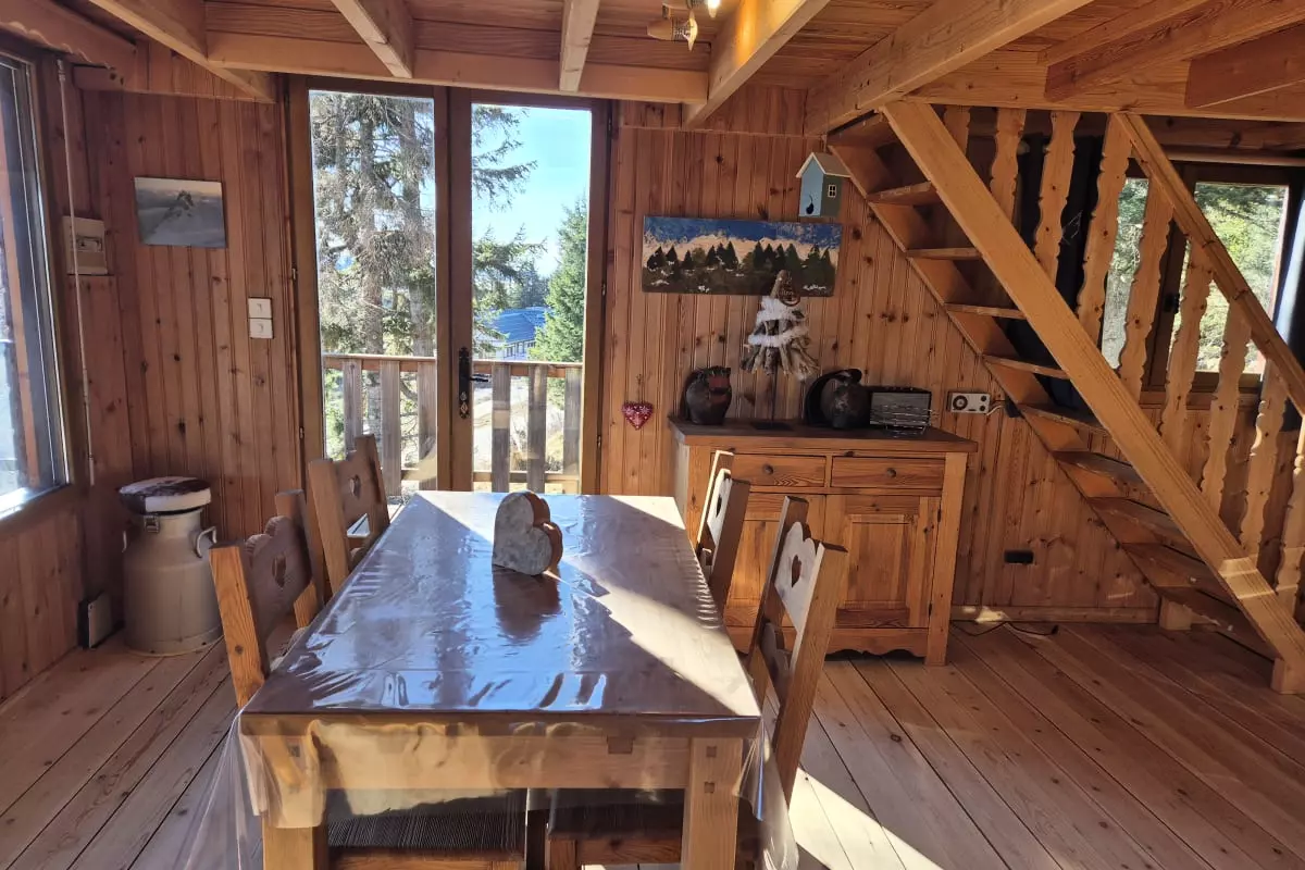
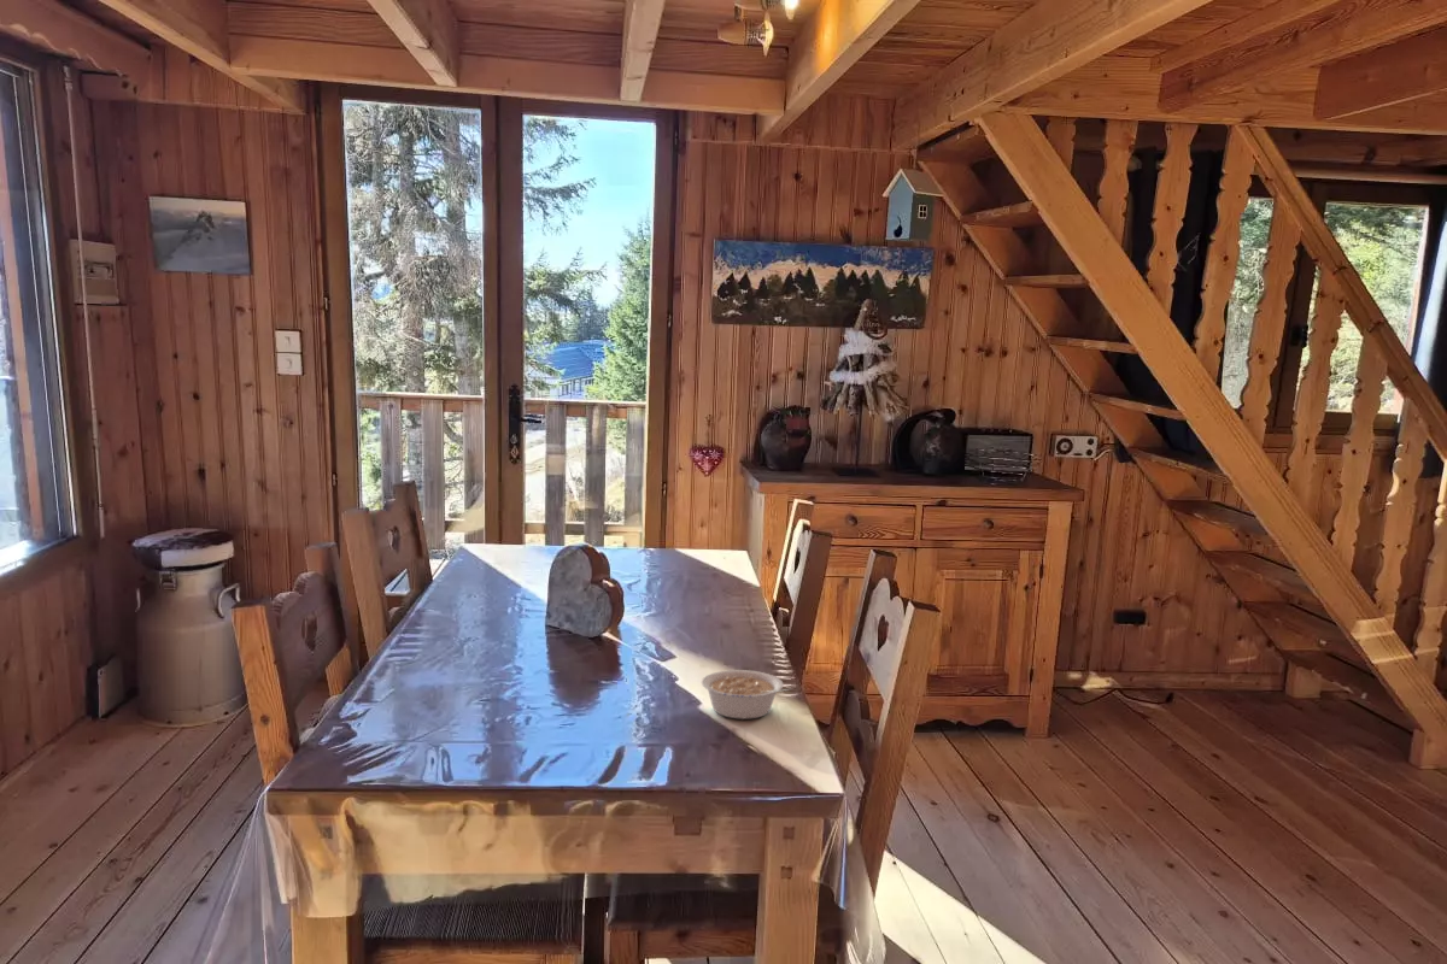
+ legume [701,669,795,721]
